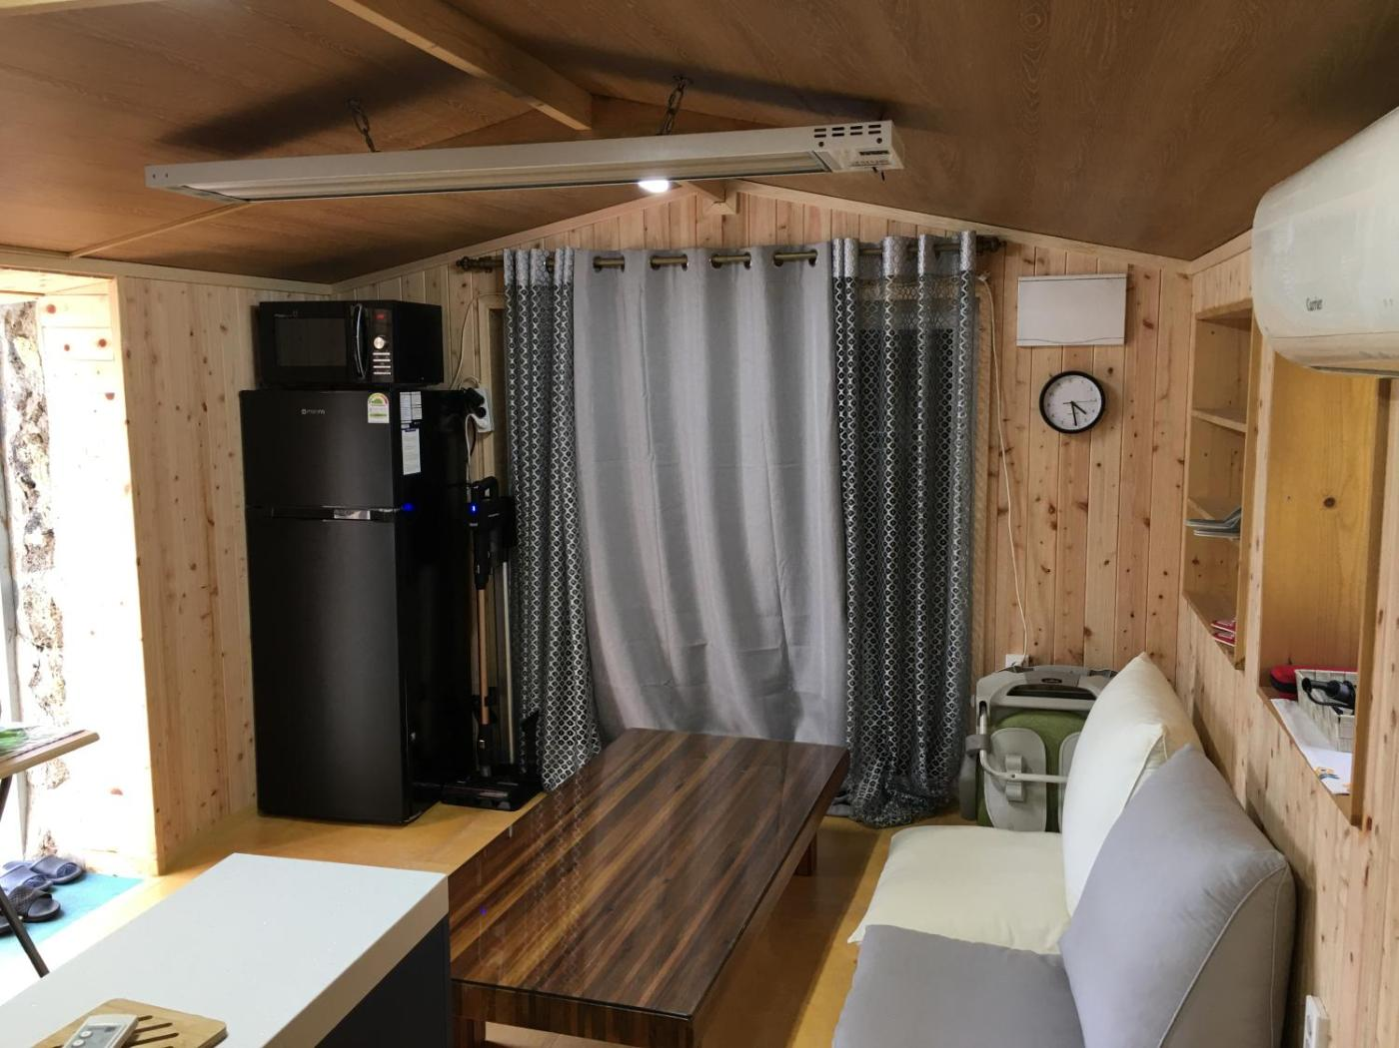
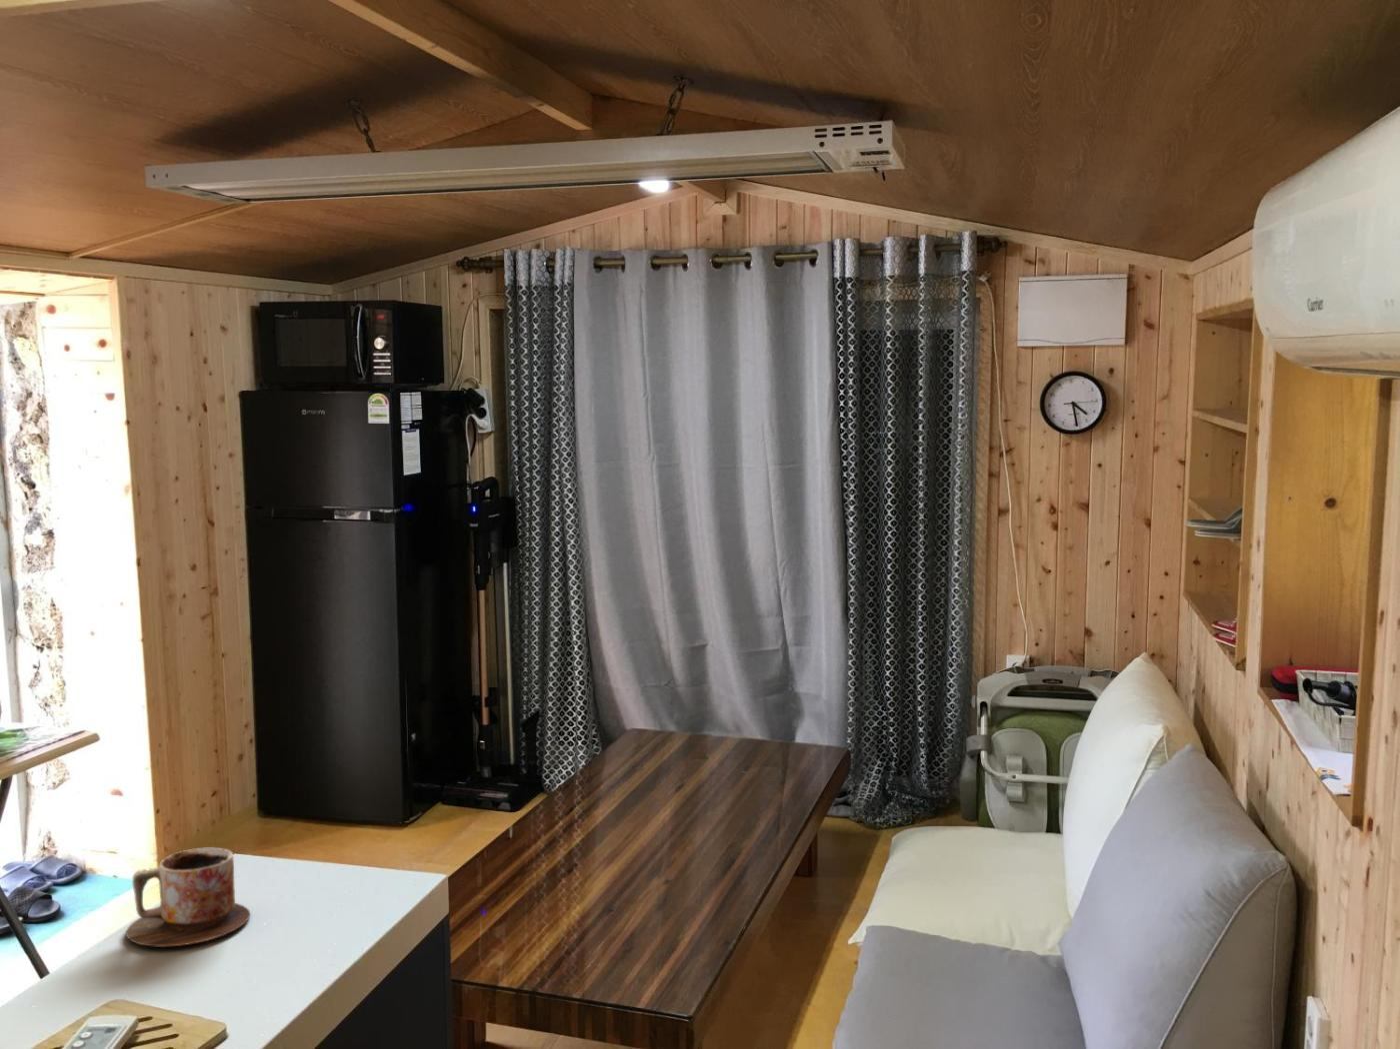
+ mug [125,847,251,948]
